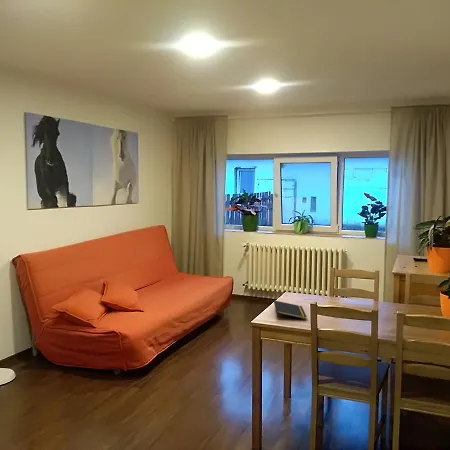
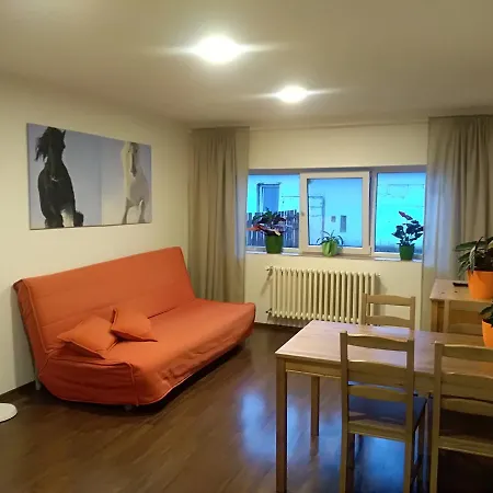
- notepad [273,299,307,320]
